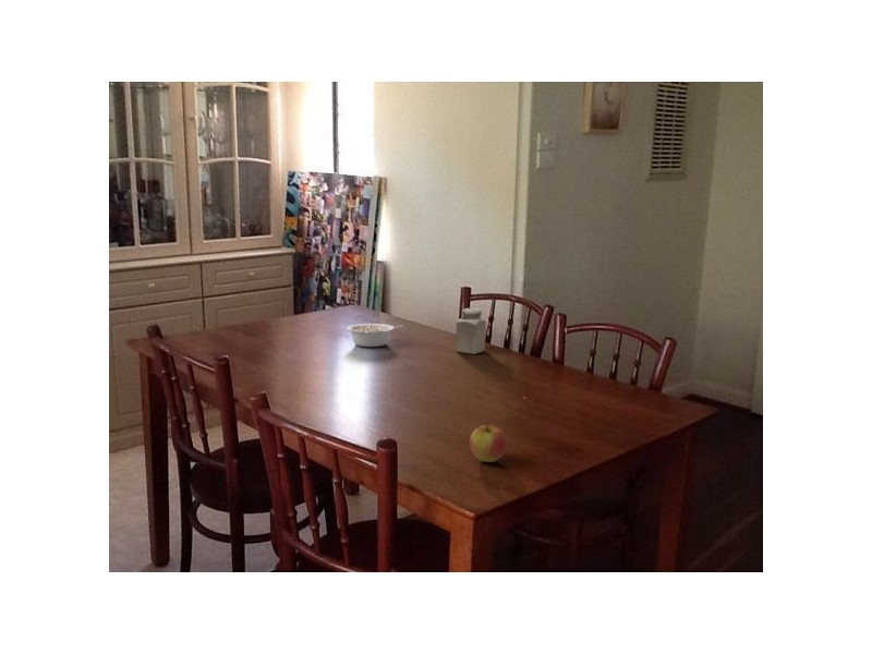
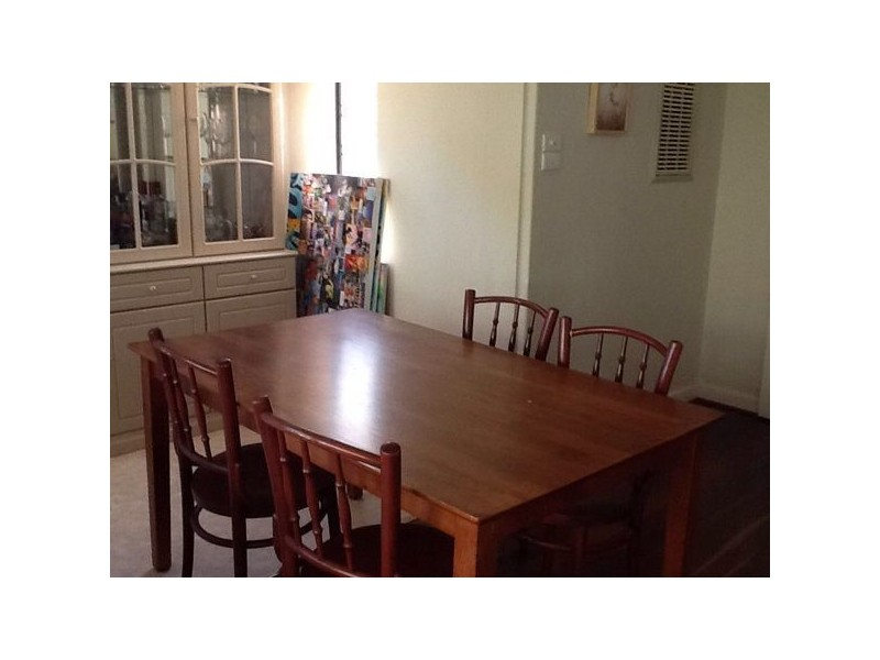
- salt shaker [455,307,487,355]
- apple [469,421,508,463]
- legume [347,323,404,348]
